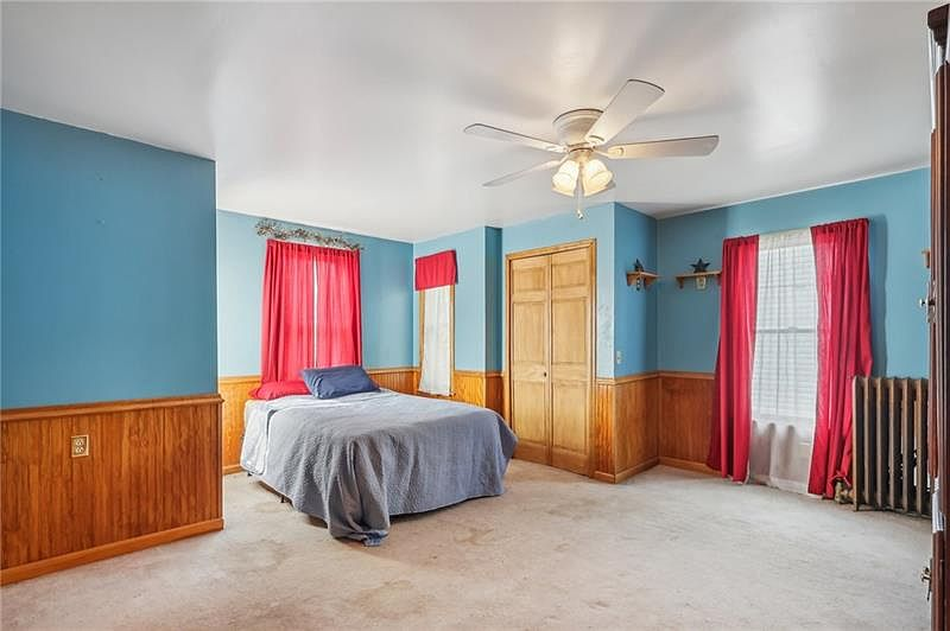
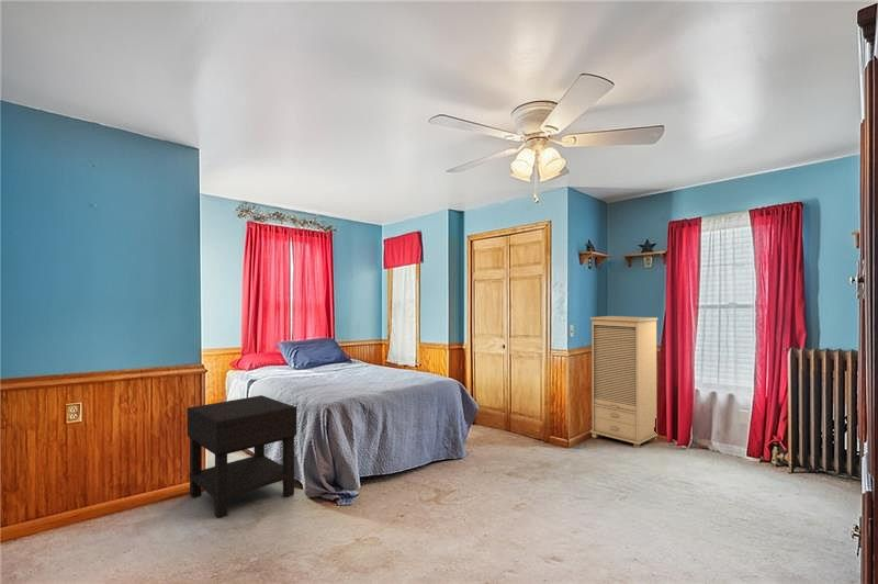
+ nightstand [187,394,297,519]
+ cabinet [589,315,660,449]
